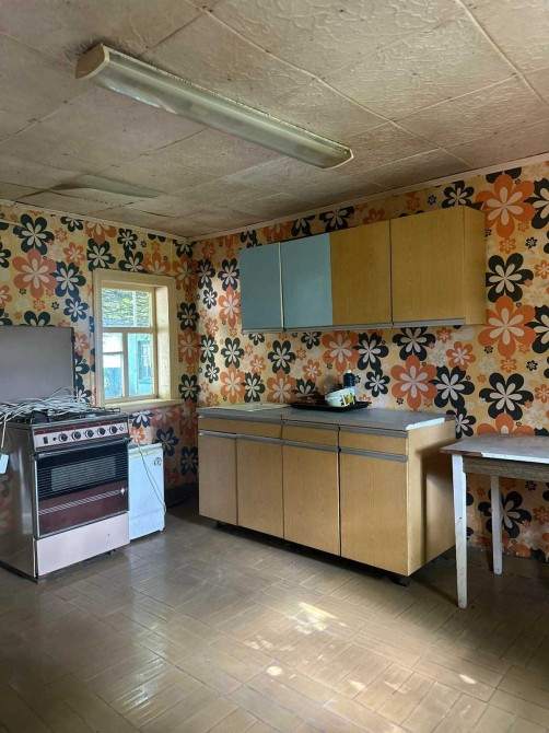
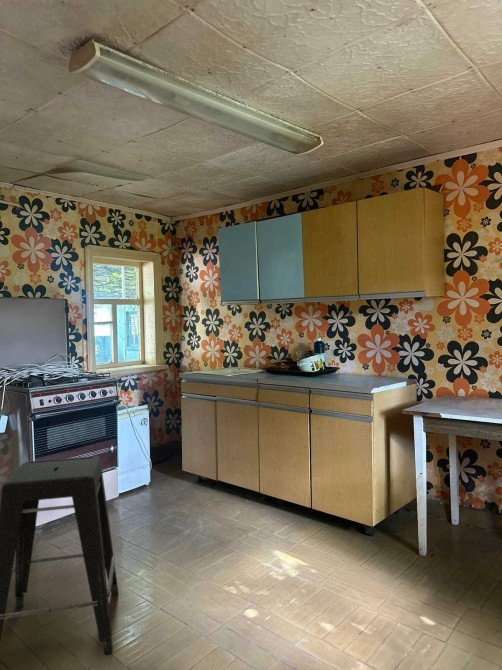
+ stool [0,455,119,656]
